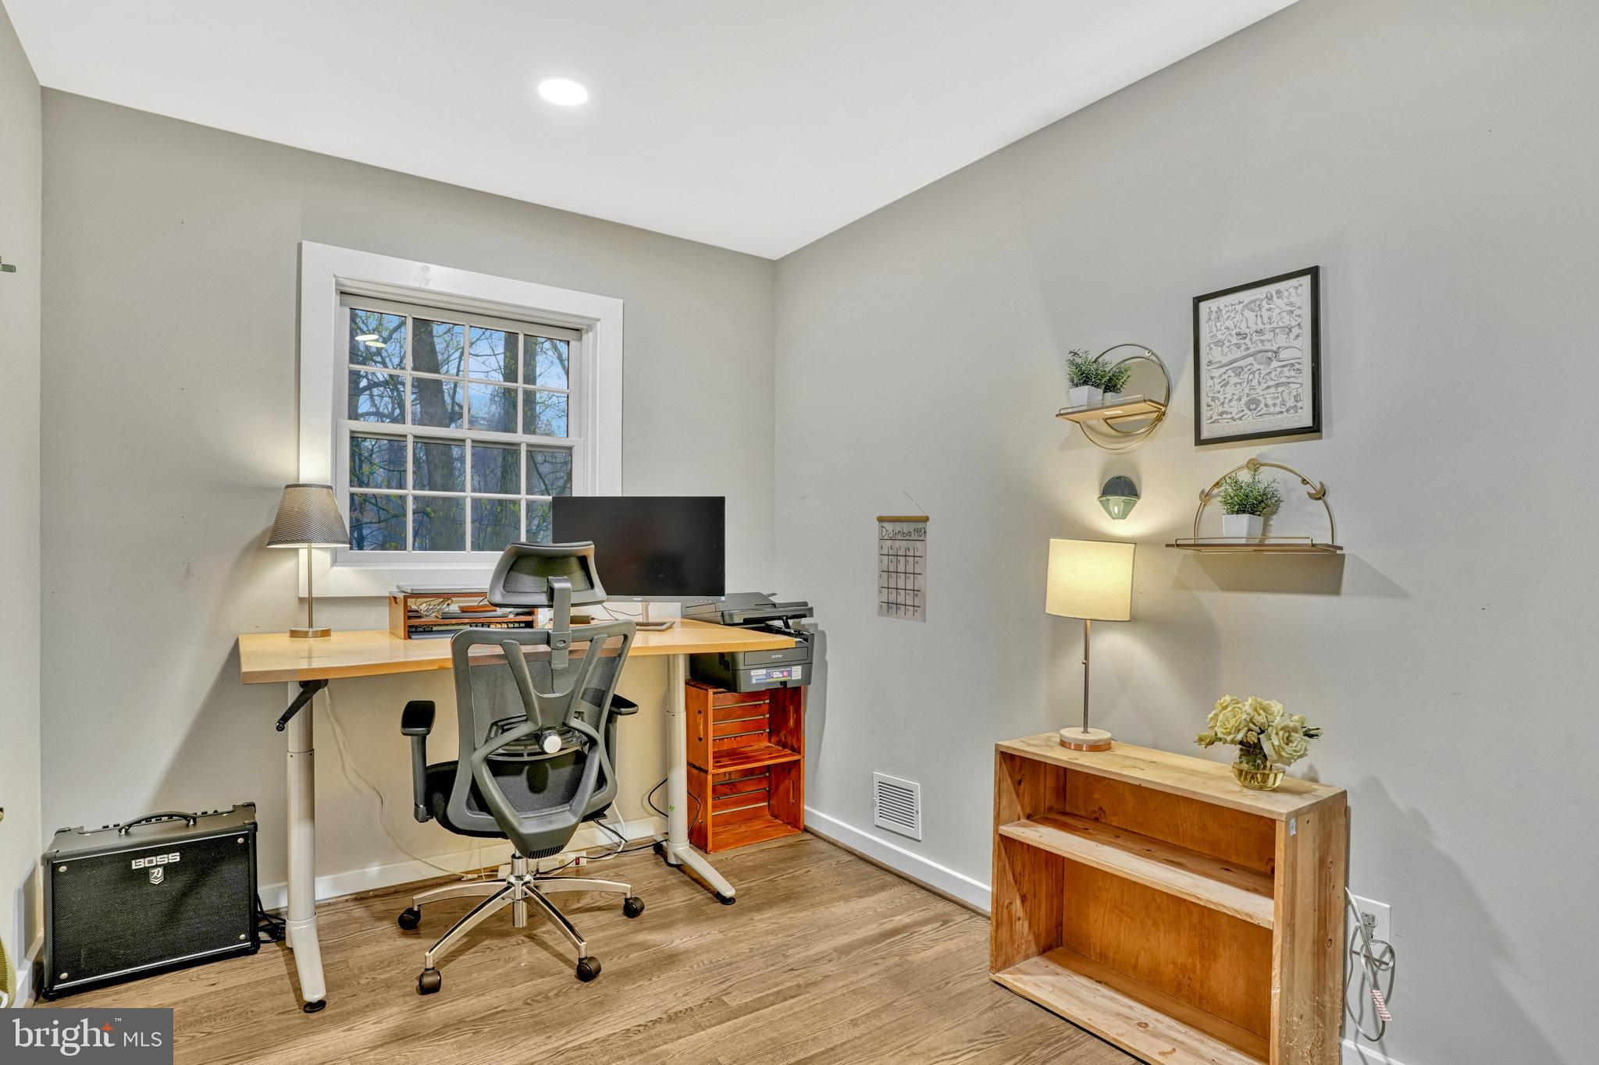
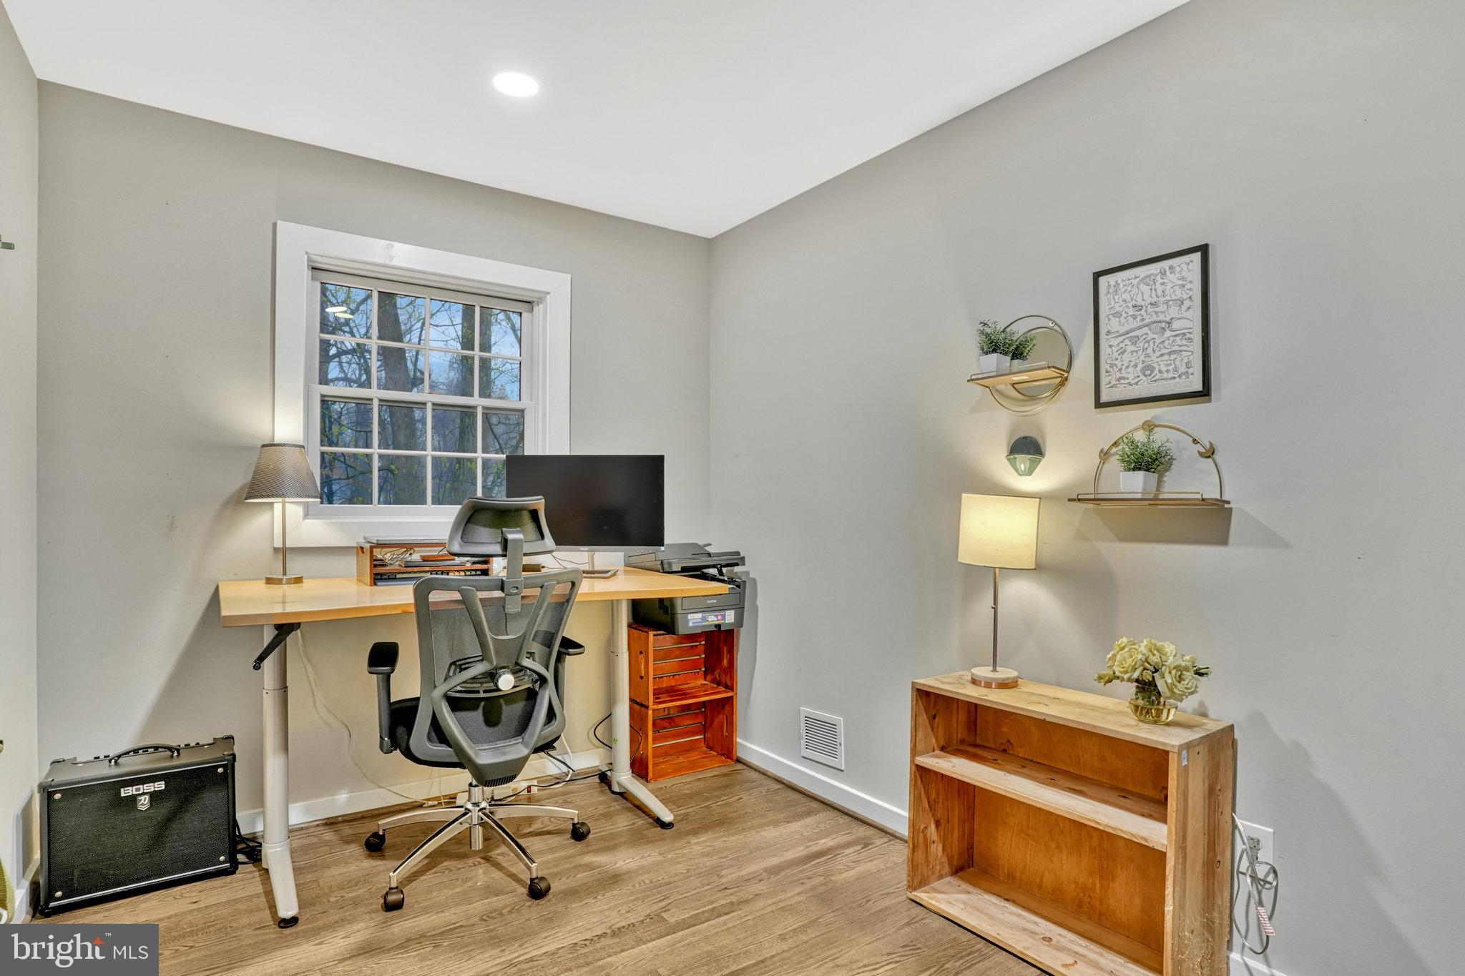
- calendar [876,491,930,623]
